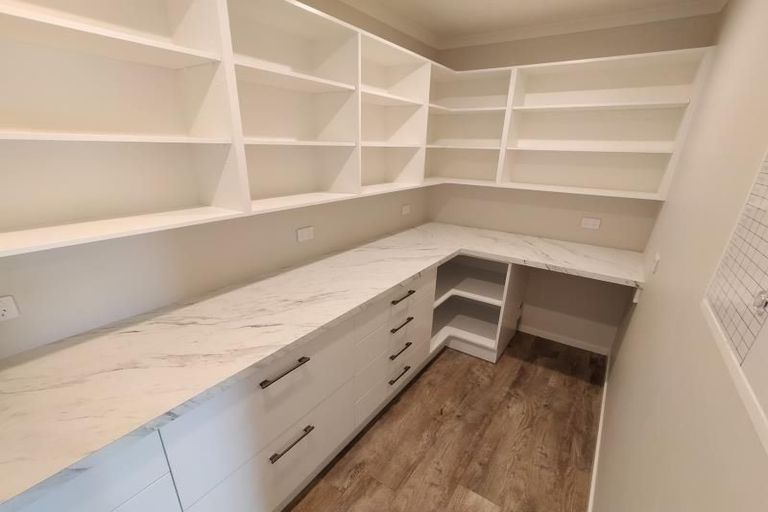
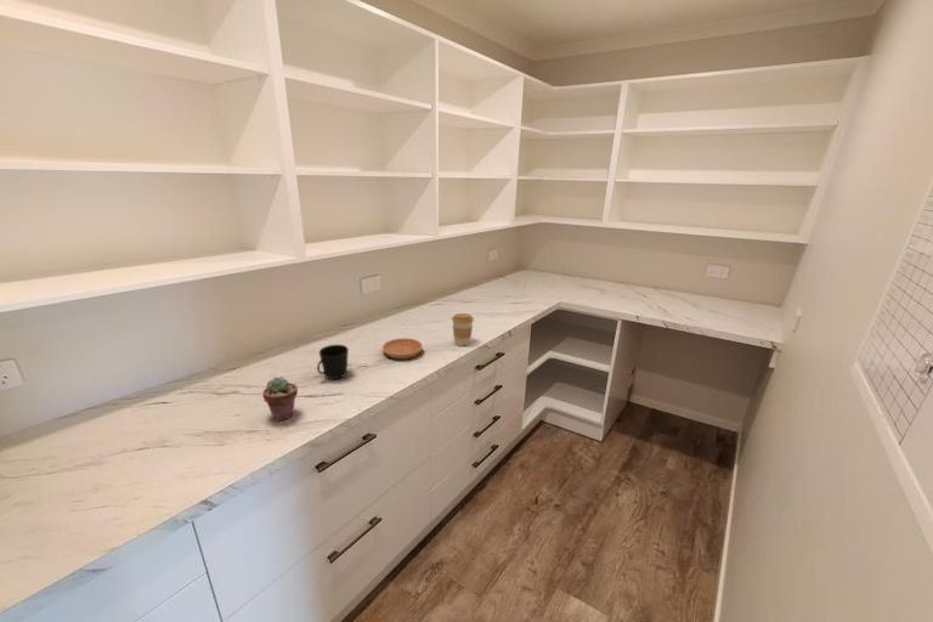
+ saucer [381,338,424,360]
+ coffee cup [451,312,475,347]
+ potted succulent [261,375,299,422]
+ cup [316,344,350,380]
